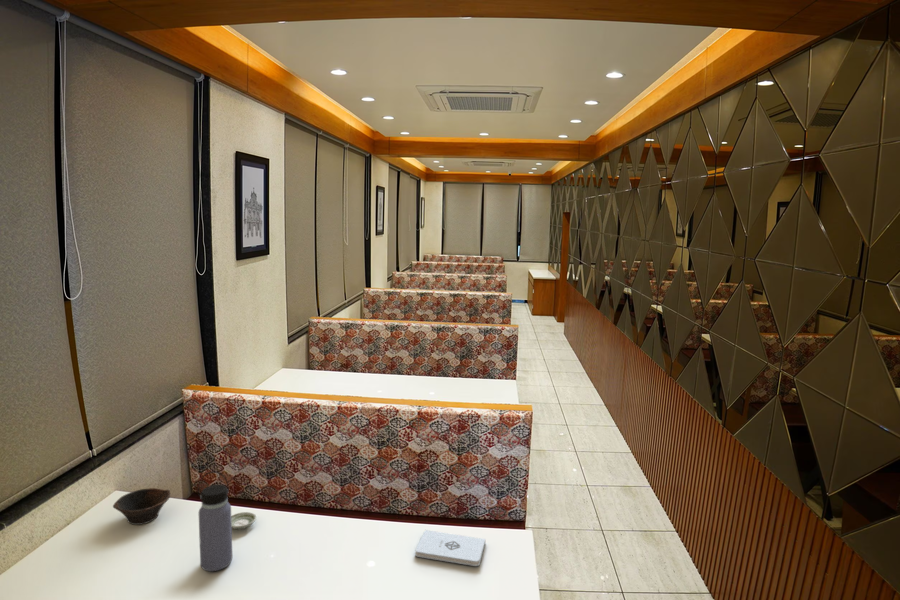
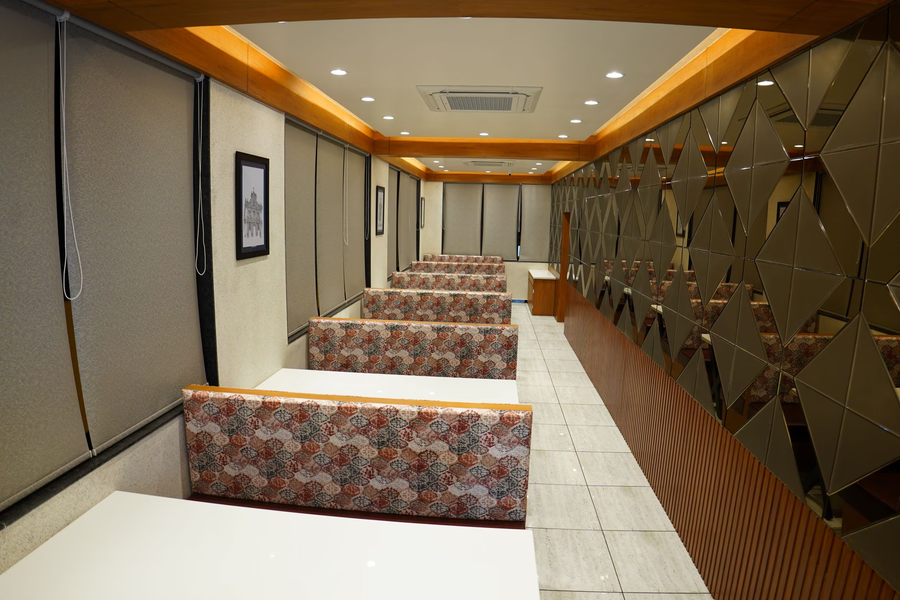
- notepad [414,529,487,567]
- bowl [112,487,171,526]
- saucer [231,511,257,530]
- water bottle [197,470,233,572]
